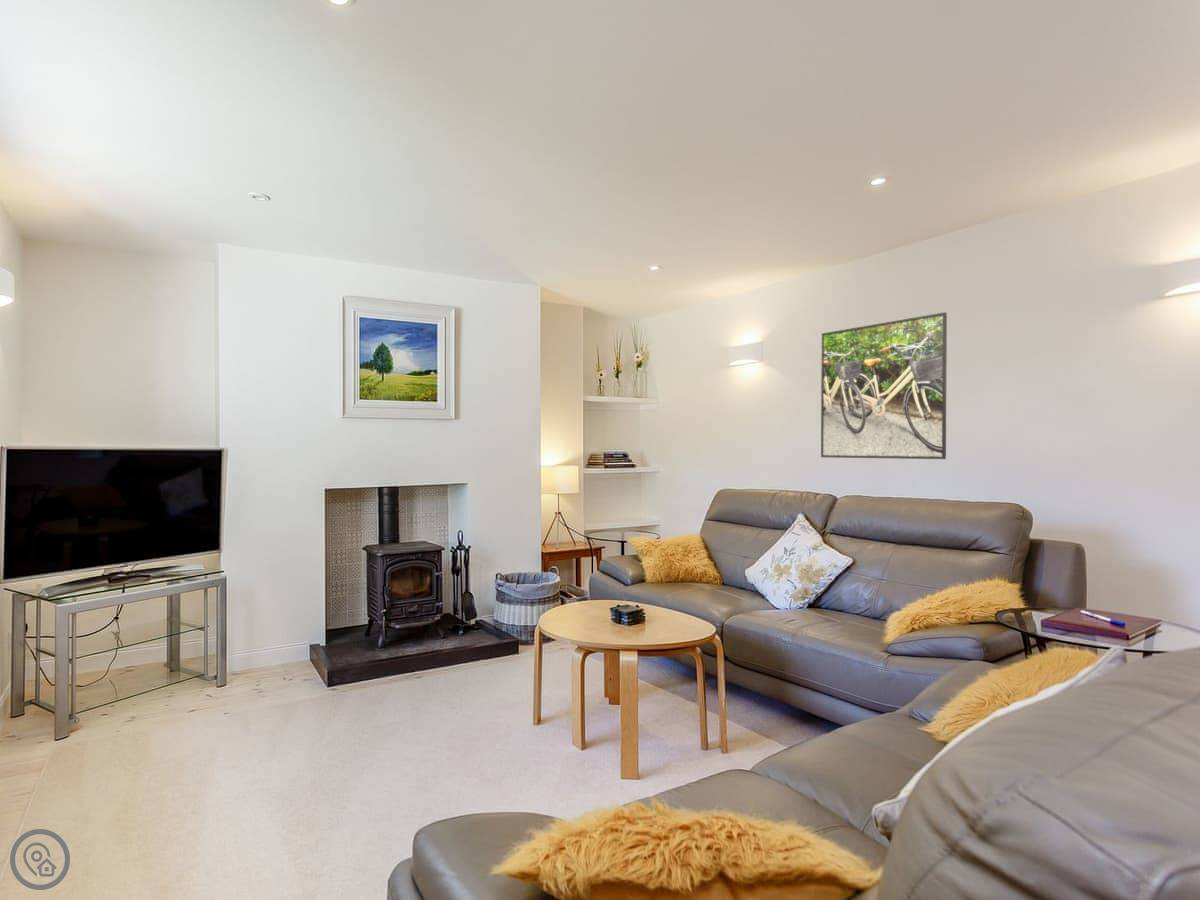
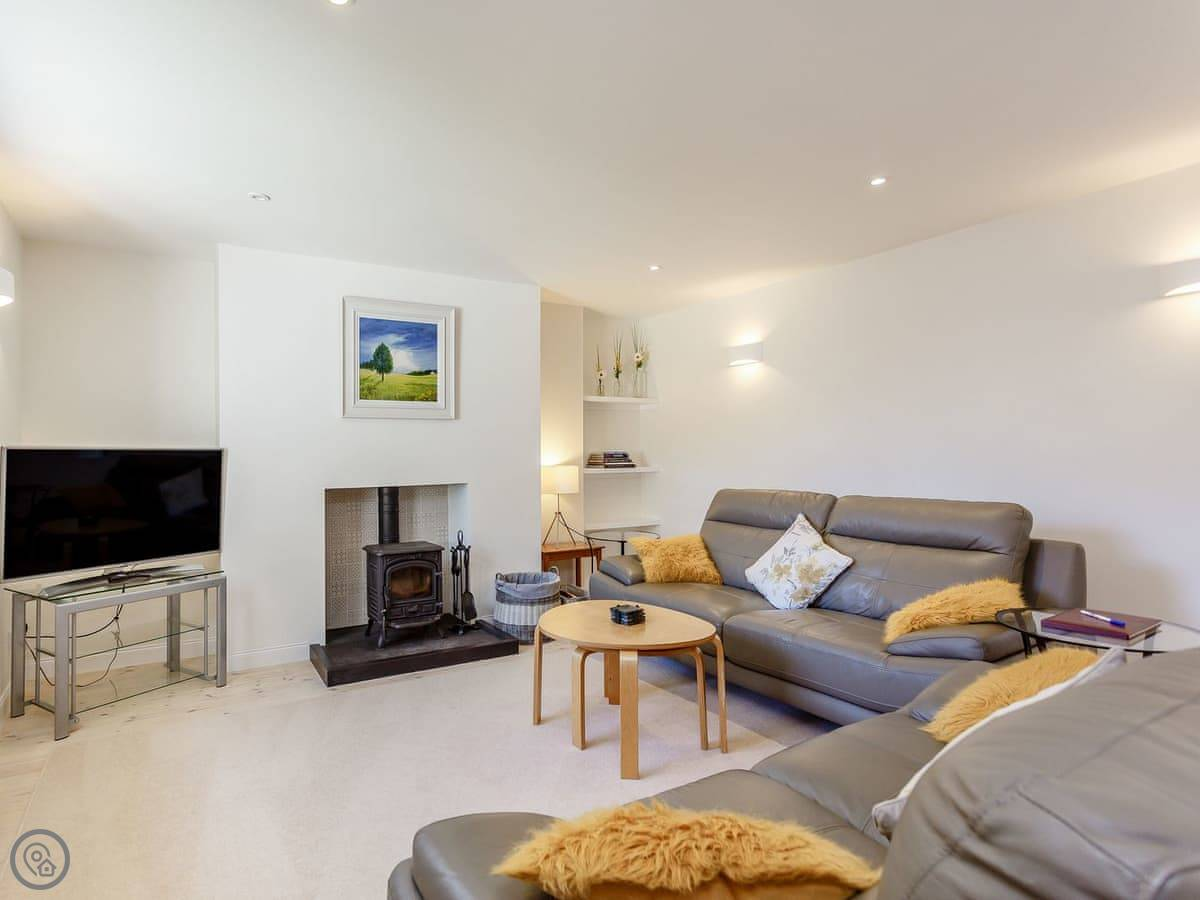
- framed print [820,311,948,460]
